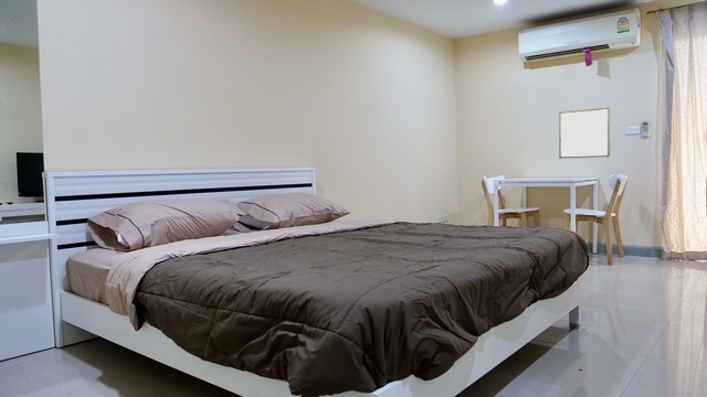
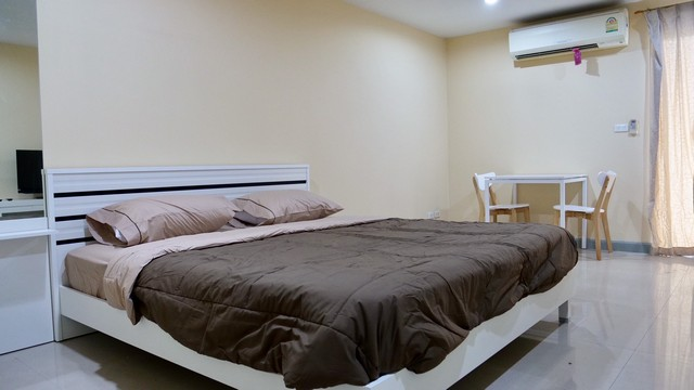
- wall art [558,106,612,160]
